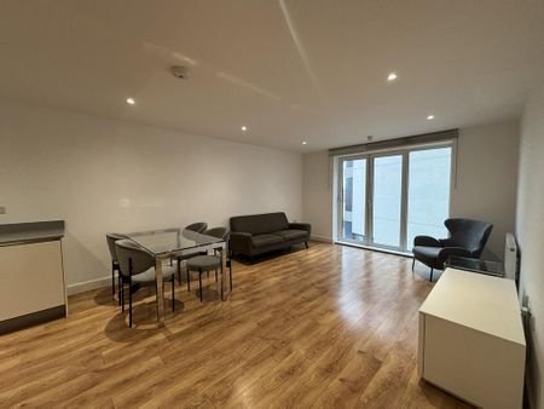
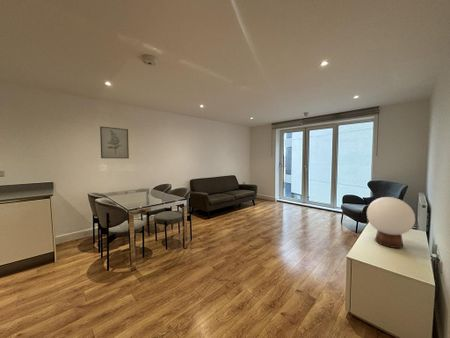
+ table lamp [366,196,416,249]
+ wall art [99,126,130,159]
